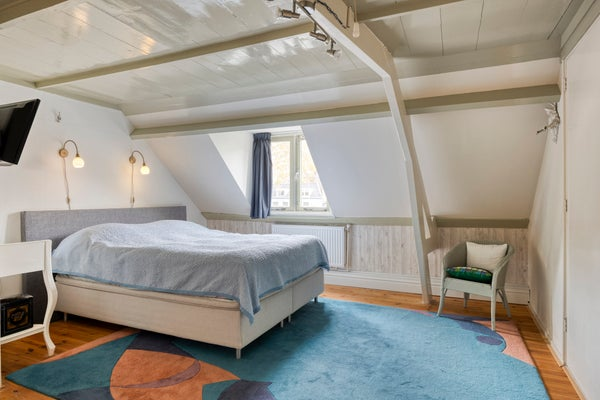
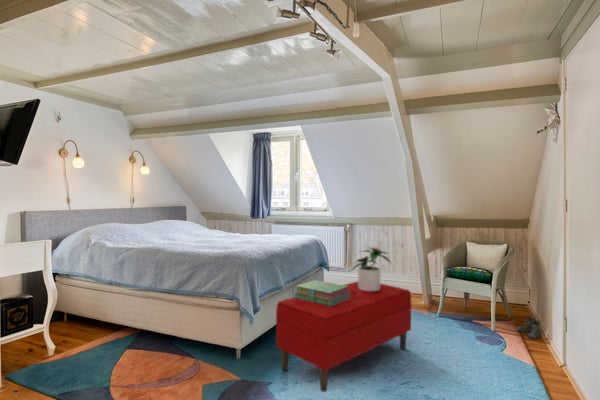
+ boots [516,317,543,340]
+ stack of books [293,279,350,306]
+ potted plant [350,245,393,292]
+ bench [275,280,413,393]
